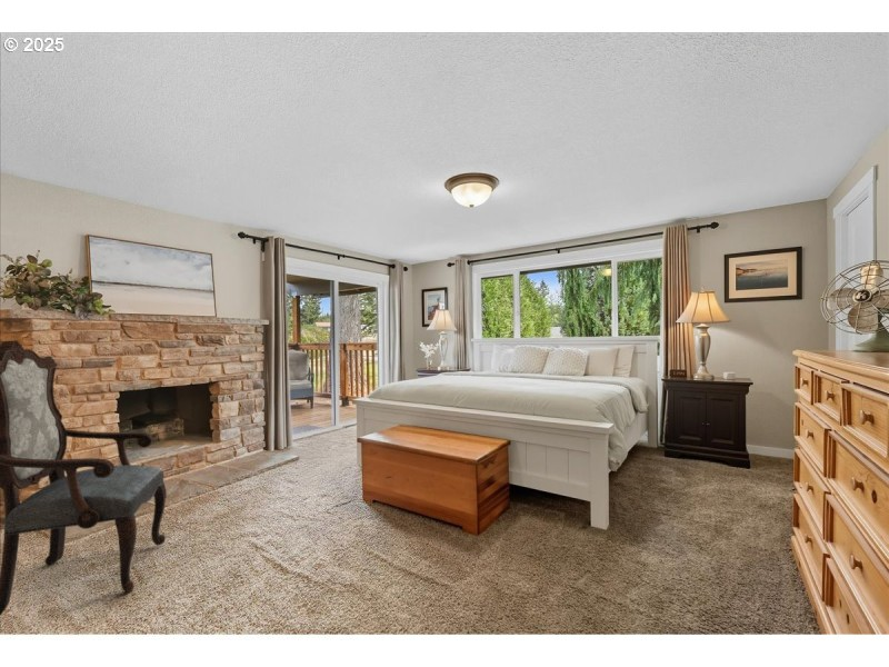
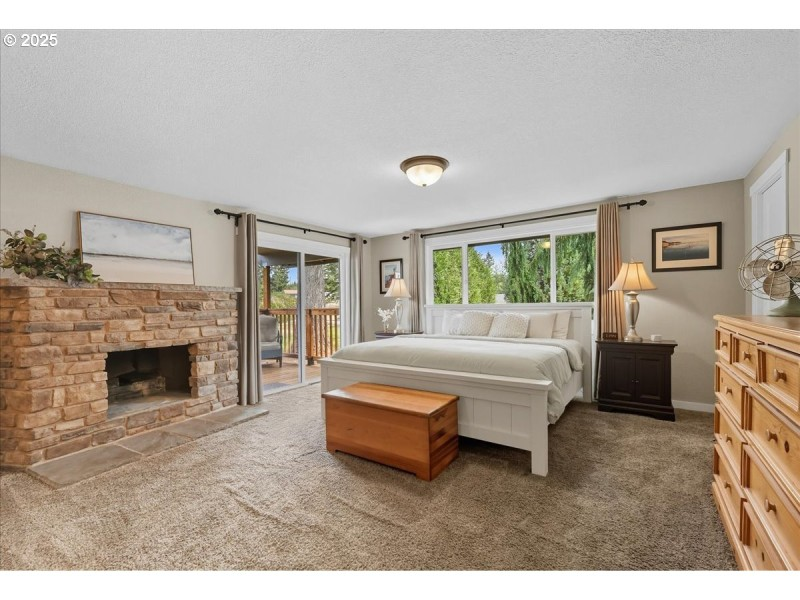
- armchair [0,339,168,616]
